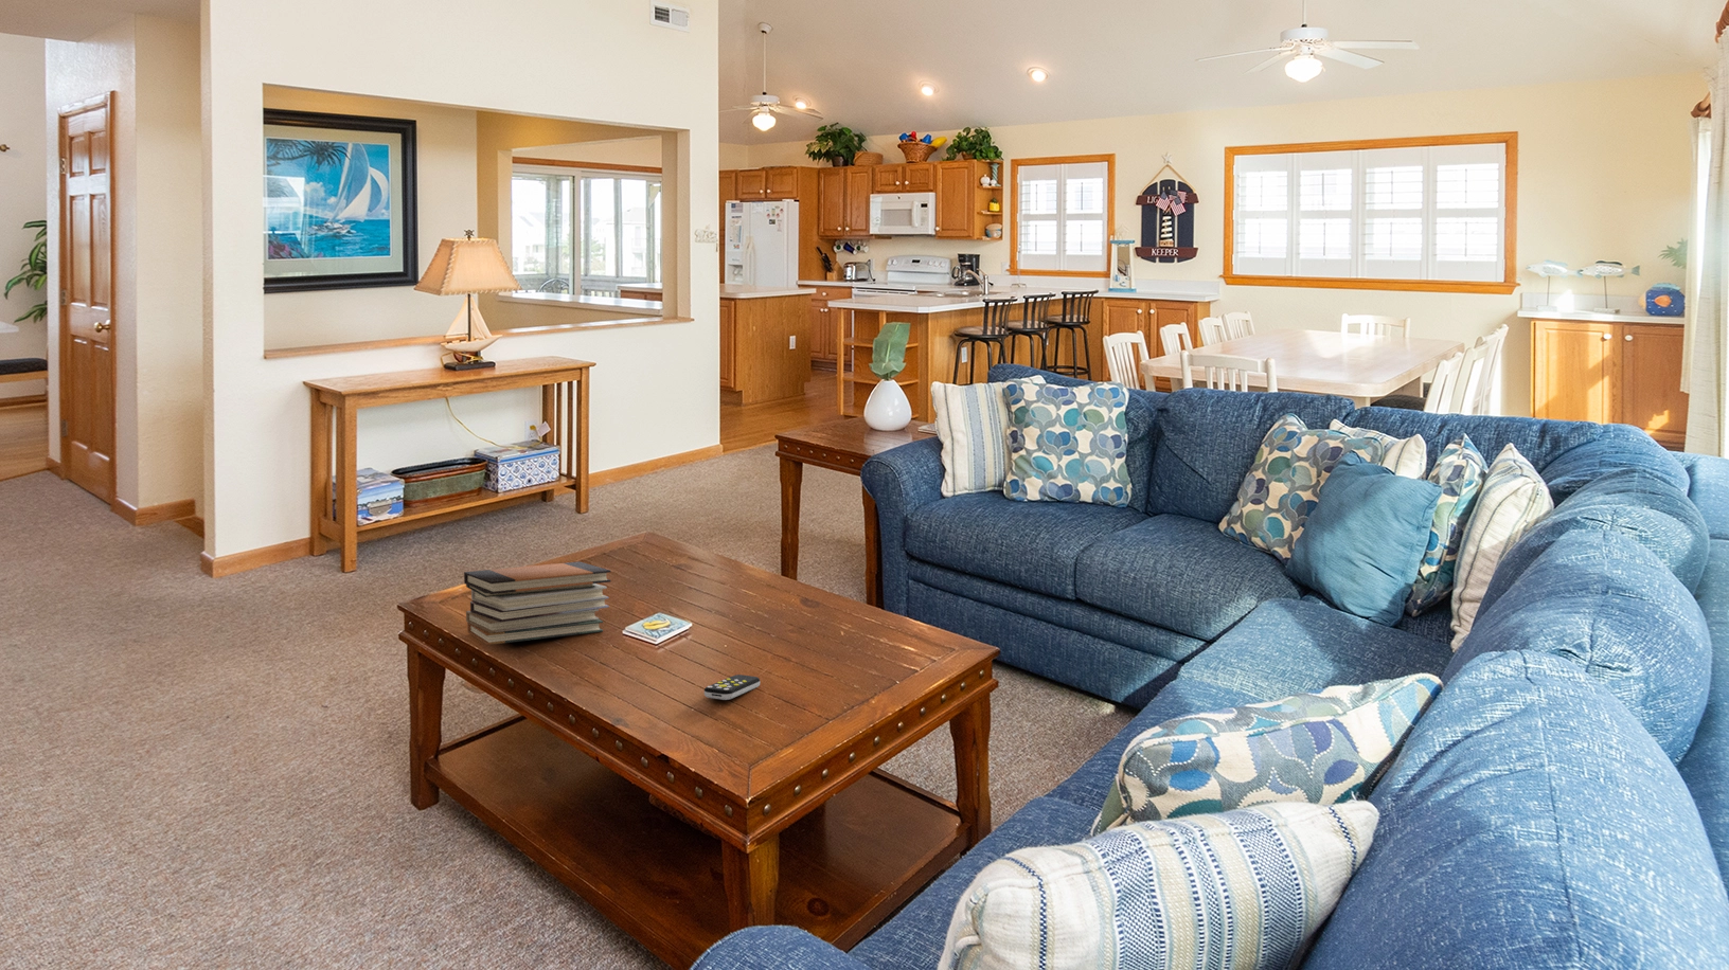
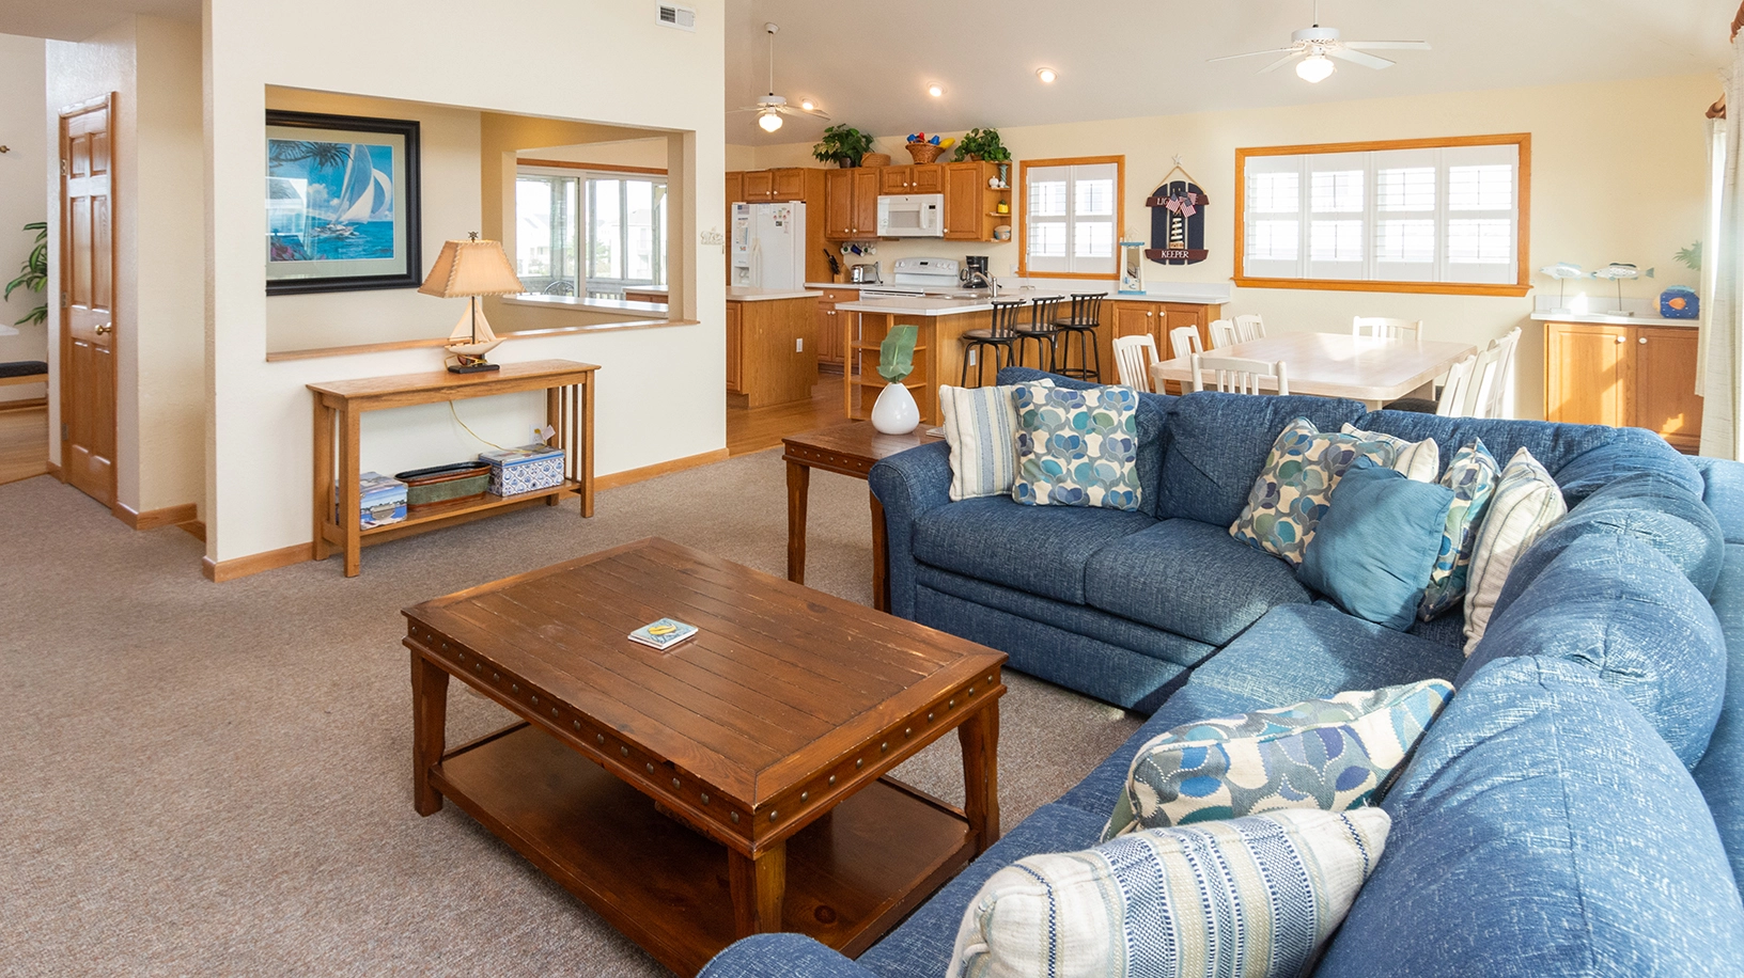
- remote control [703,673,761,700]
- book stack [463,562,613,646]
